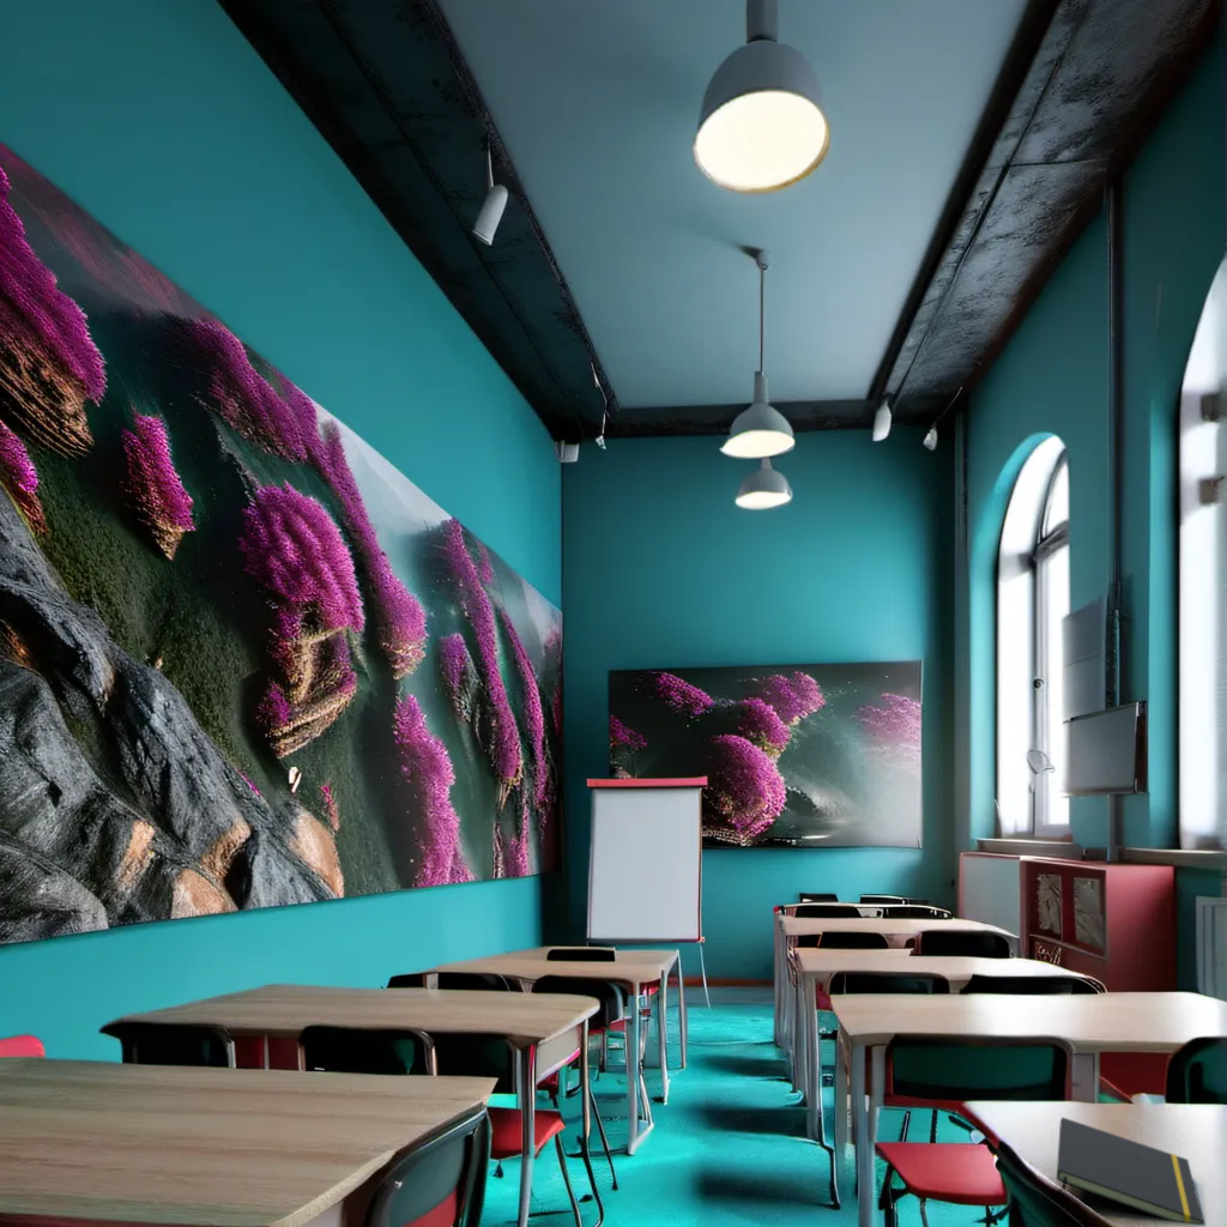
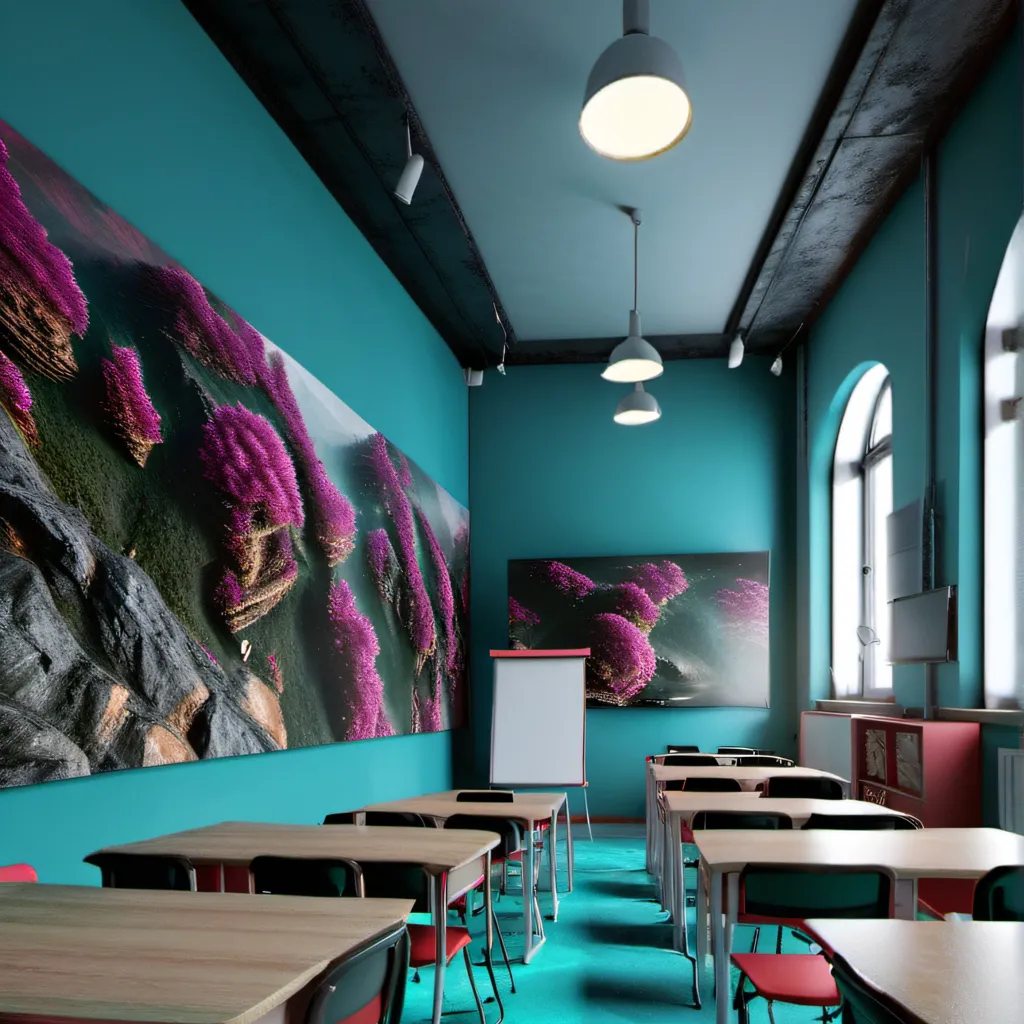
- notepad [1056,1117,1205,1225]
